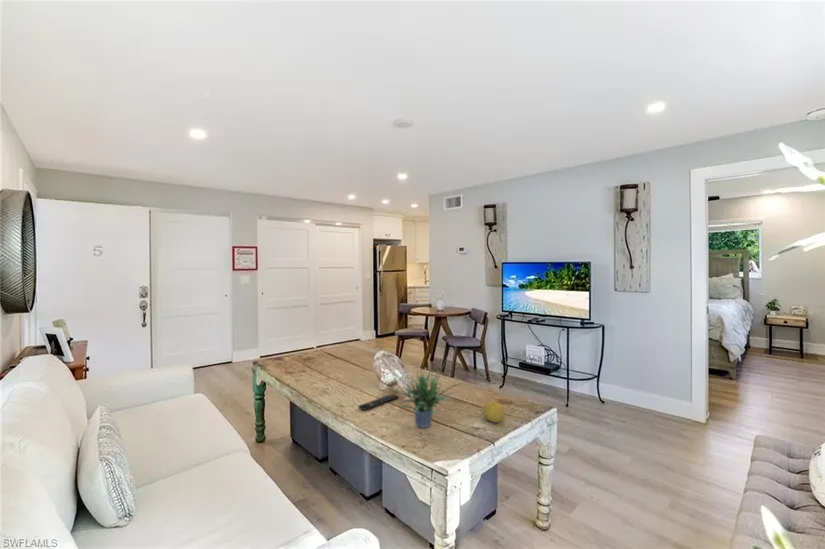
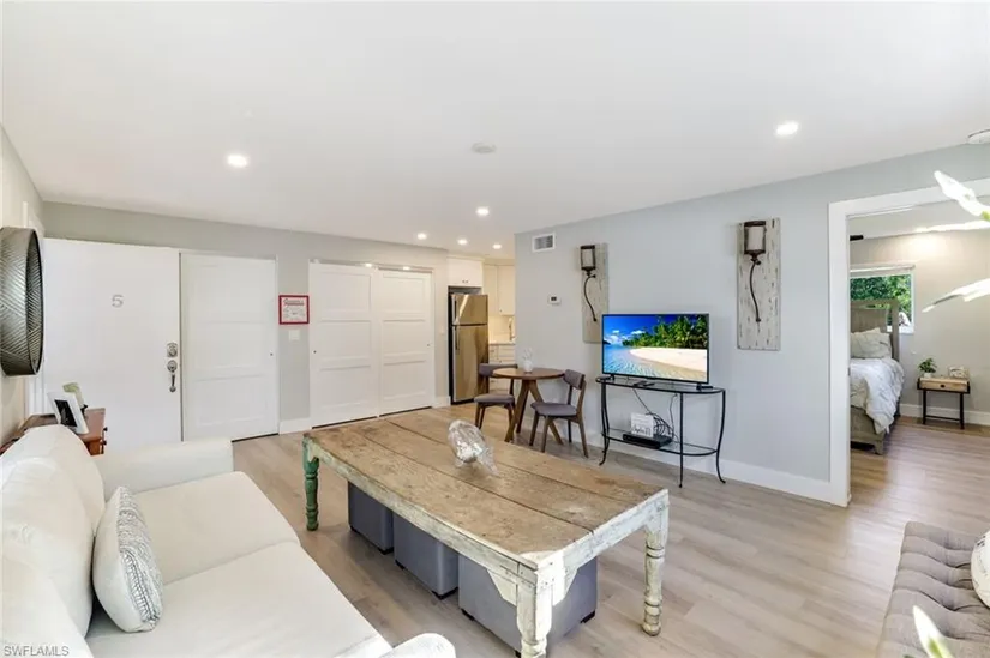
- fruit [481,401,506,423]
- potted plant [388,357,464,429]
- remote control [357,393,399,411]
